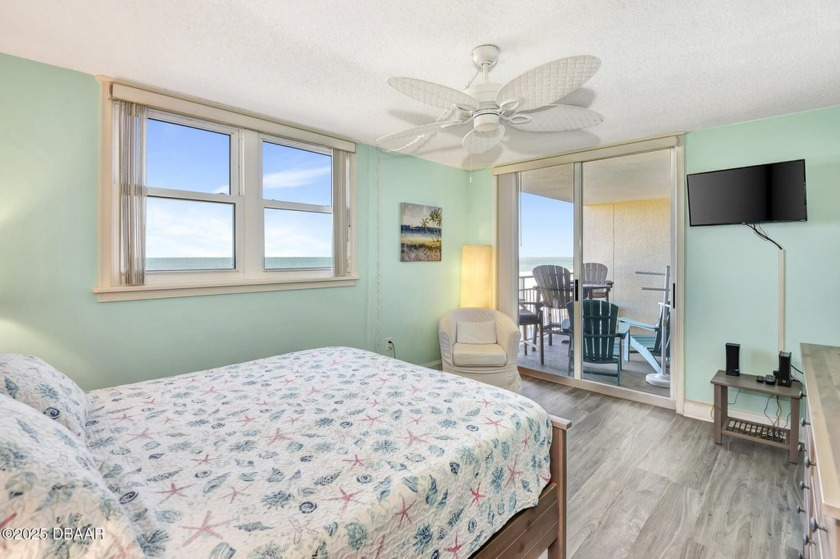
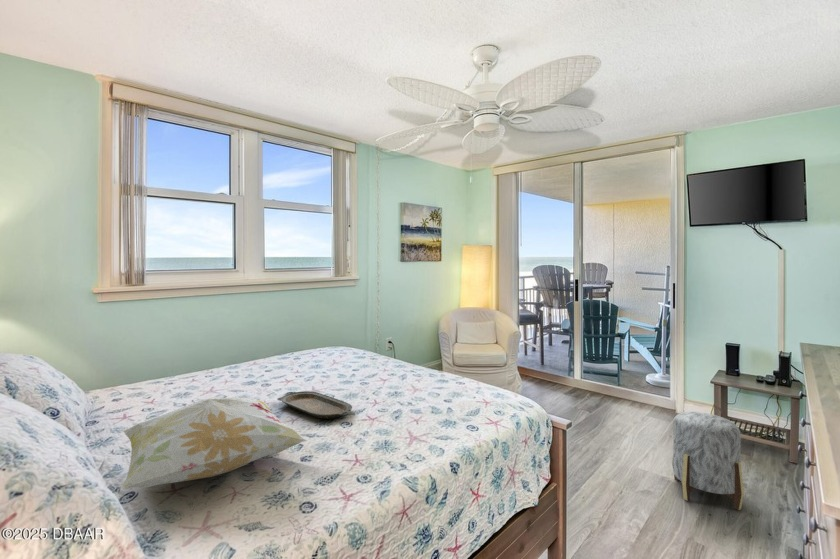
+ decorative pillow [121,396,308,489]
+ serving tray [276,390,353,420]
+ stool [671,411,745,511]
